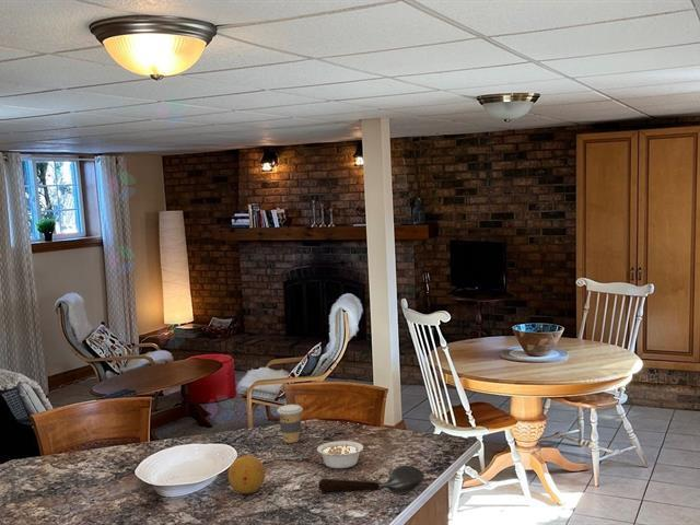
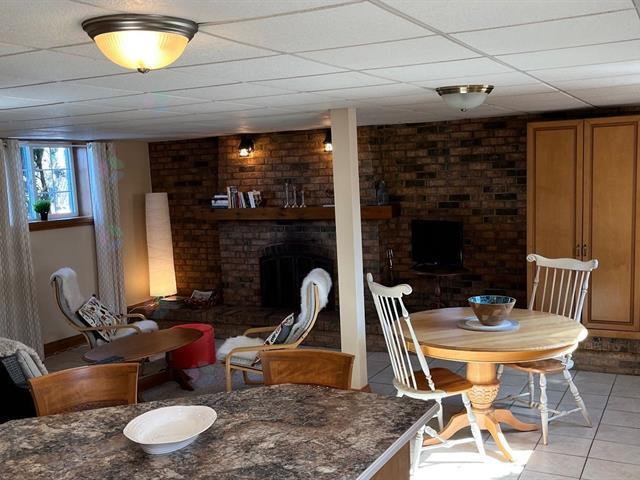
- spoon [317,465,425,495]
- legume [316,440,366,469]
- coffee cup [277,404,303,444]
- fruit [228,455,266,494]
